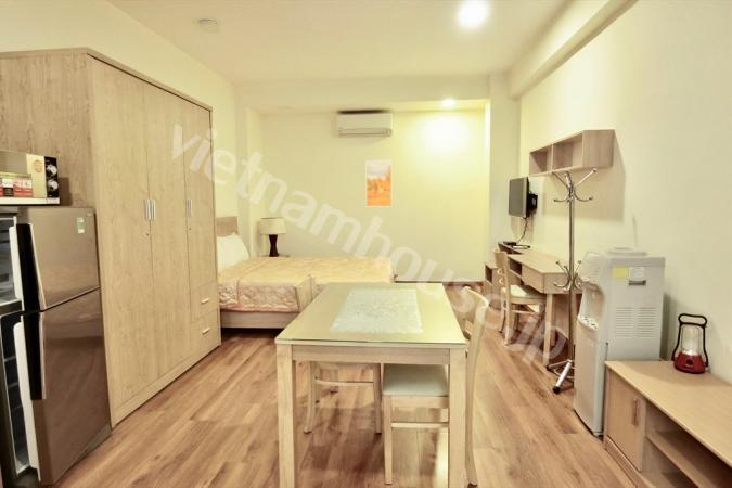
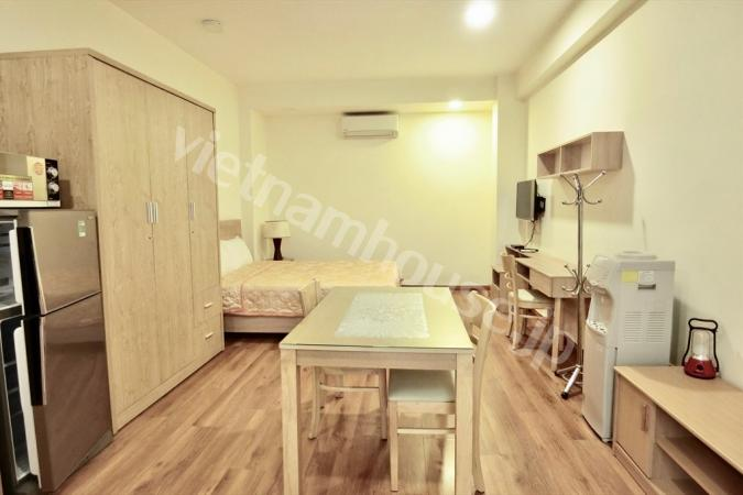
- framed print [365,159,393,207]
